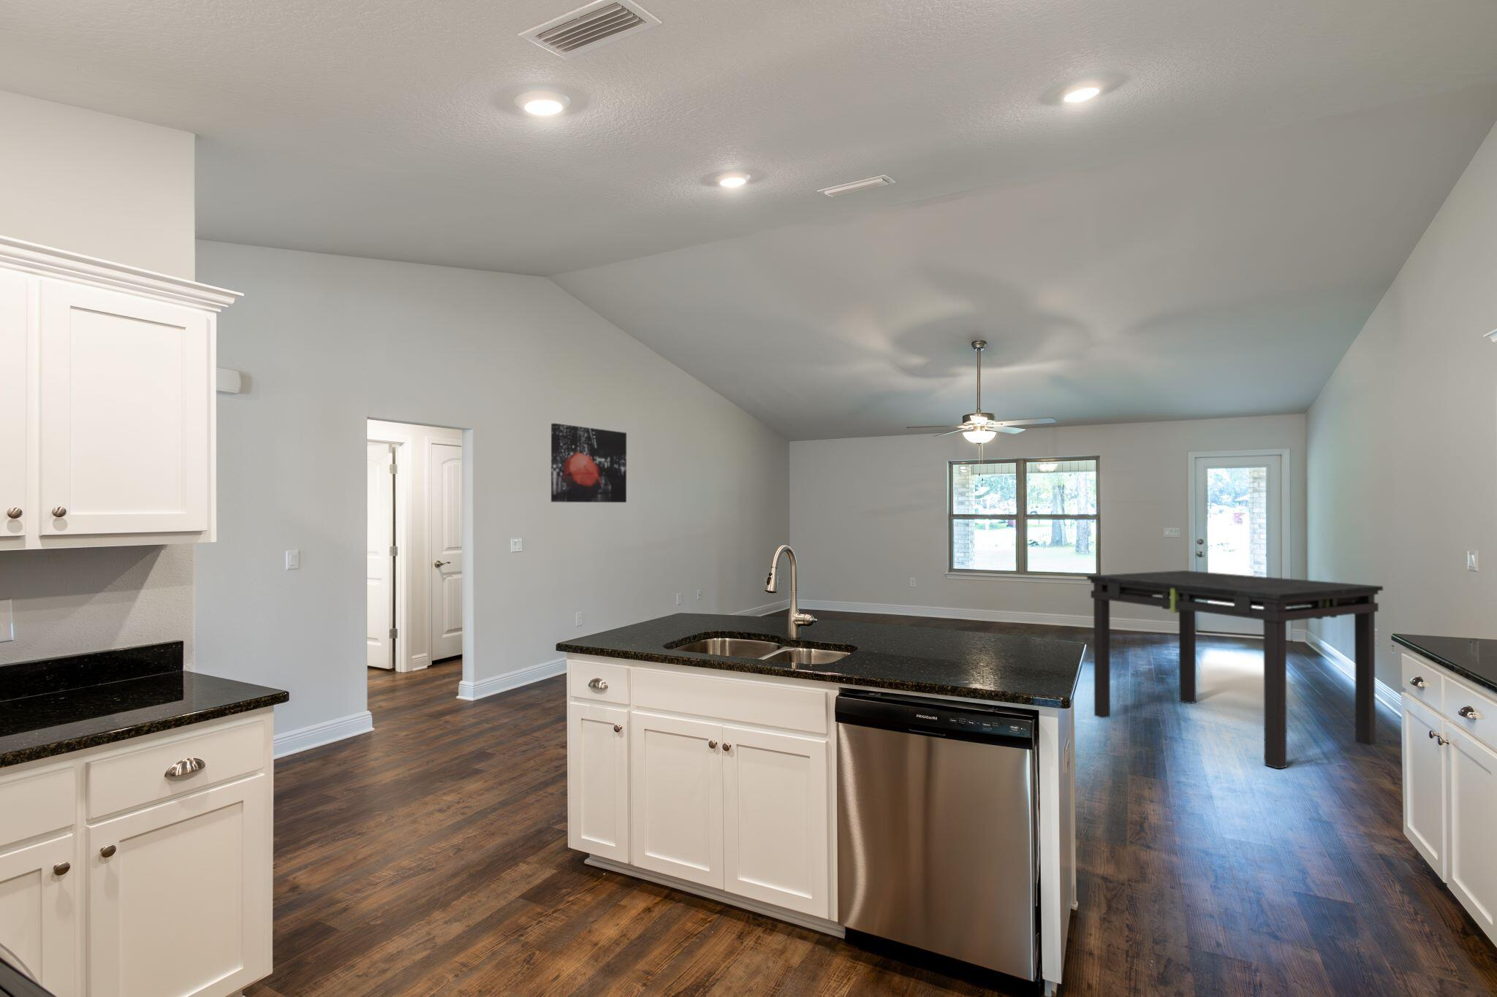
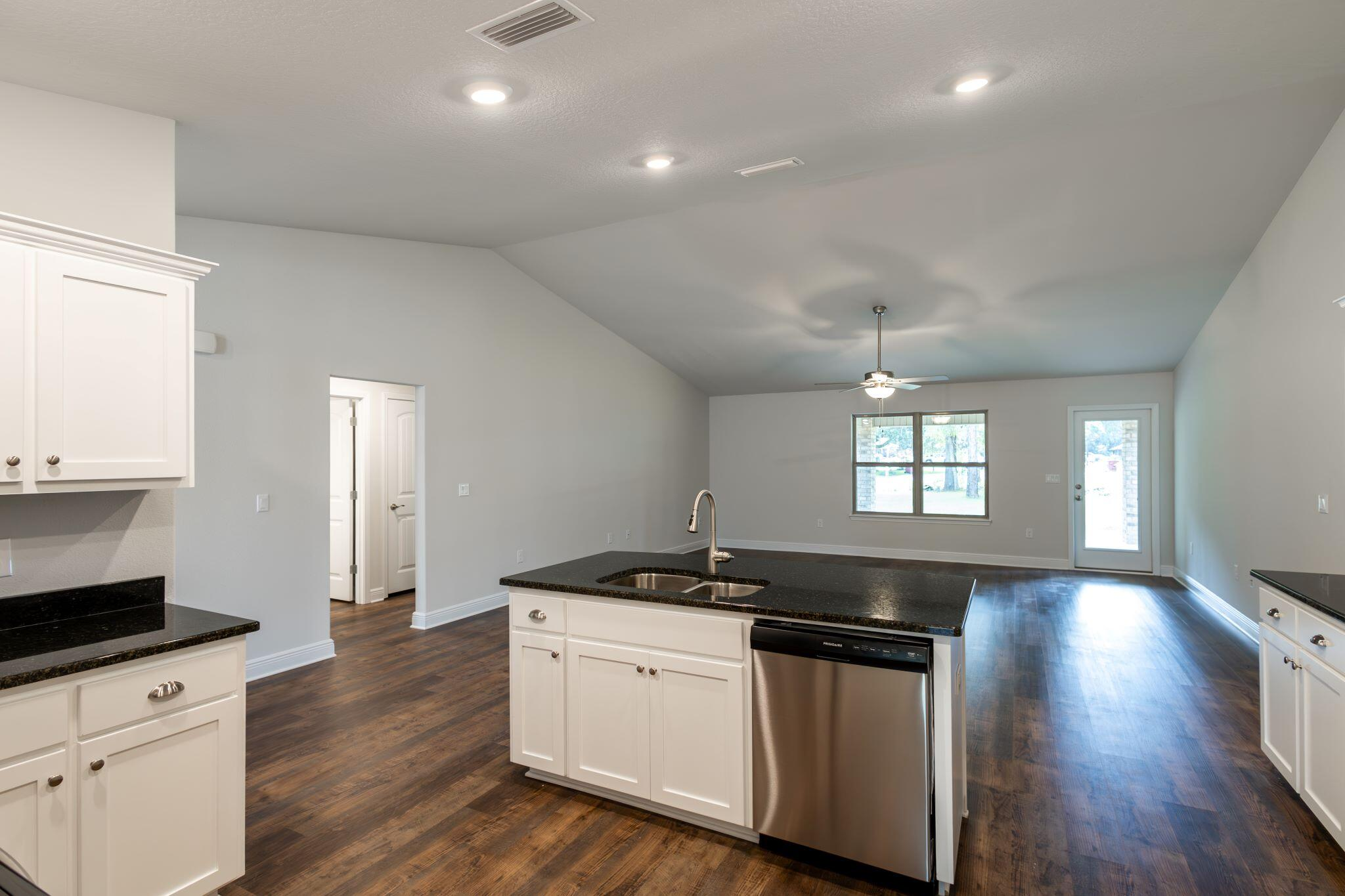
- dining table [1086,570,1383,769]
- wall art [551,423,627,503]
